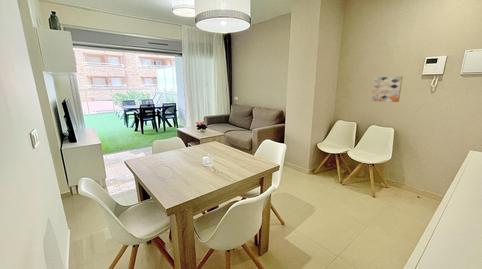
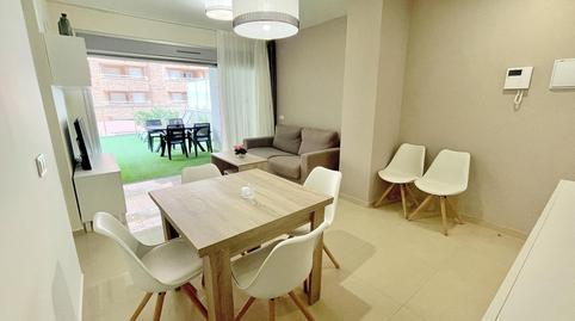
- wall art [370,75,404,103]
